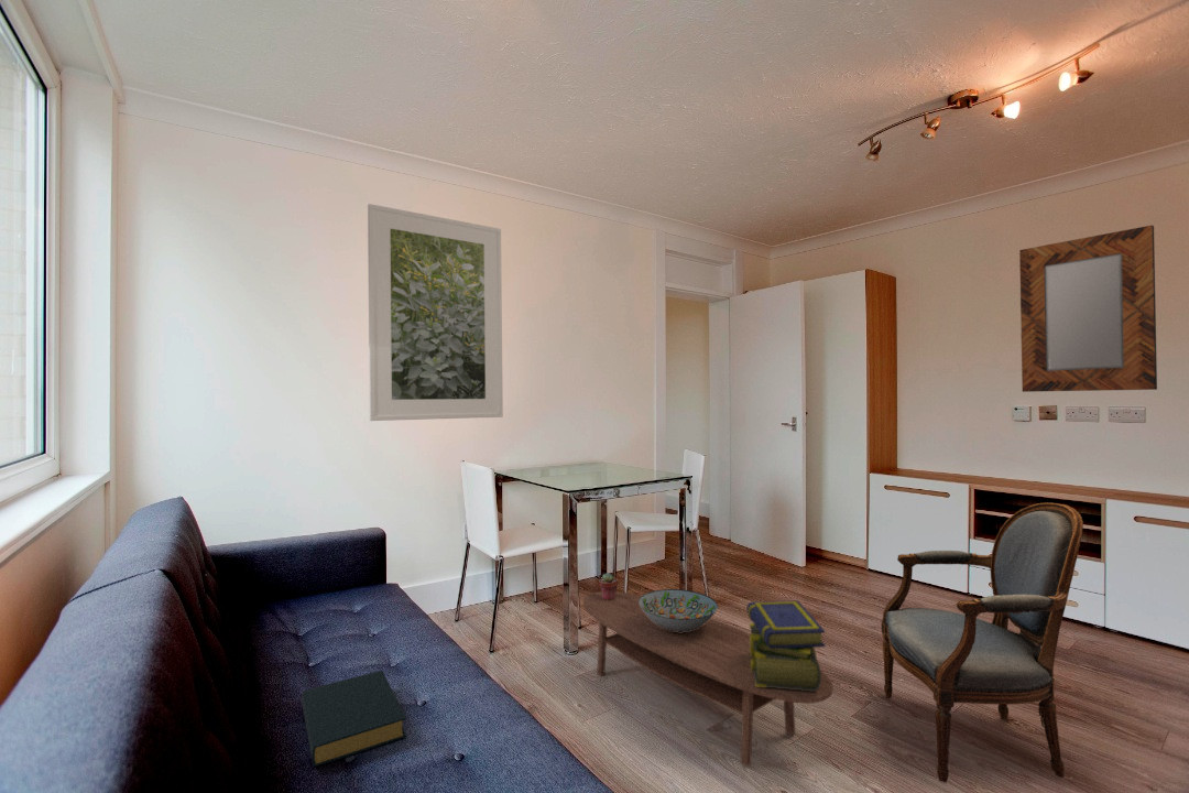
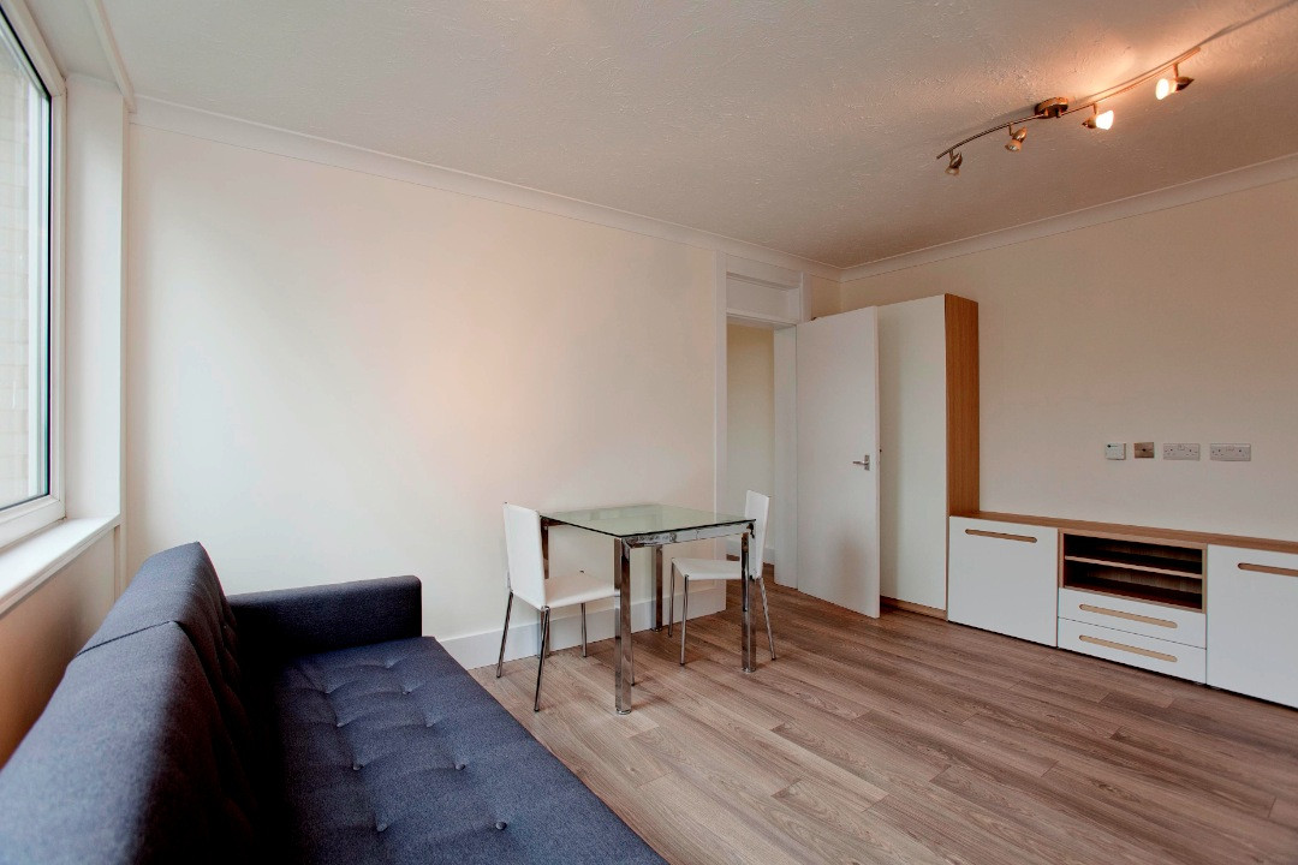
- decorative bowl [639,588,719,632]
- stack of books [745,599,827,692]
- armchair [880,502,1084,783]
- potted succulent [598,572,619,600]
- coffee table [582,590,835,768]
- home mirror [1018,225,1158,393]
- hardback book [301,670,407,768]
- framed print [367,203,504,422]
